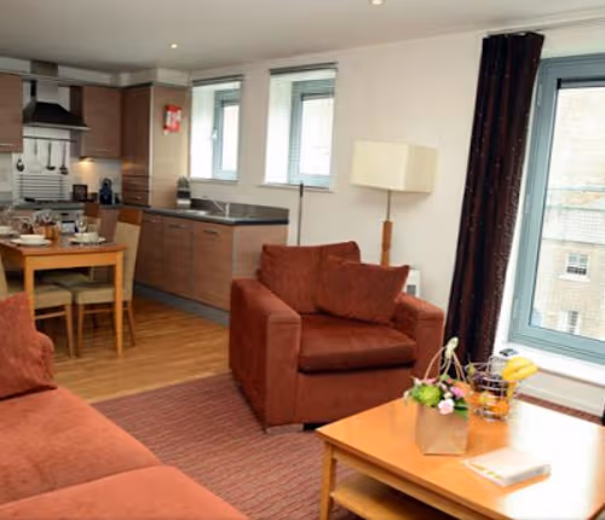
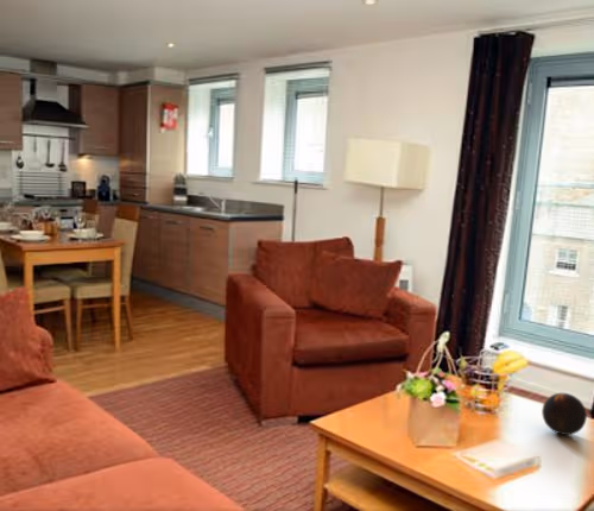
+ decorative orb [541,392,588,436]
